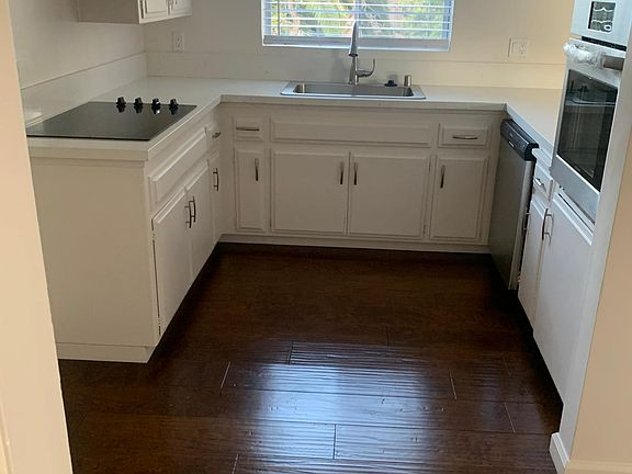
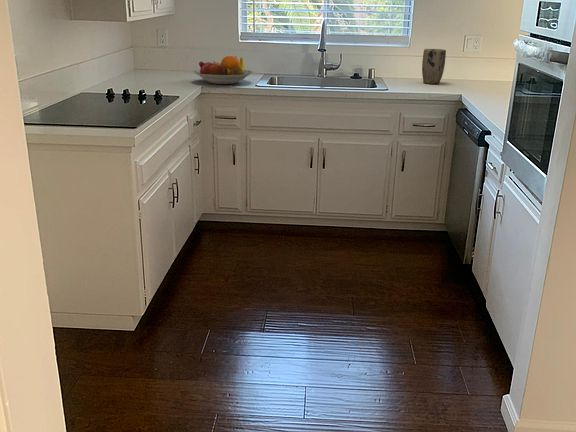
+ plant pot [421,48,447,85]
+ fruit bowl [192,55,254,85]
